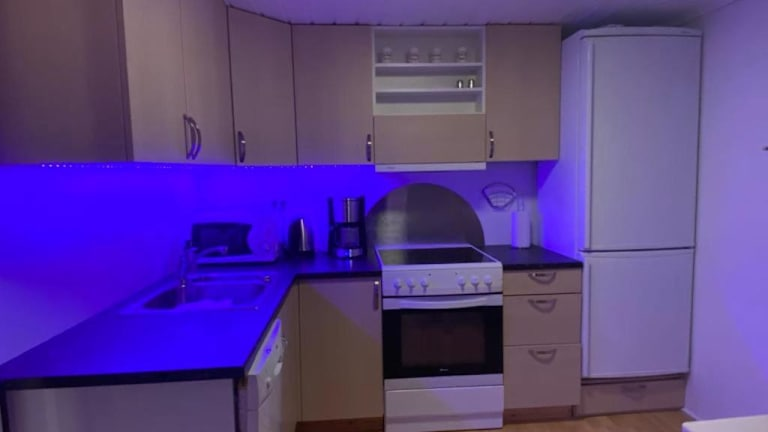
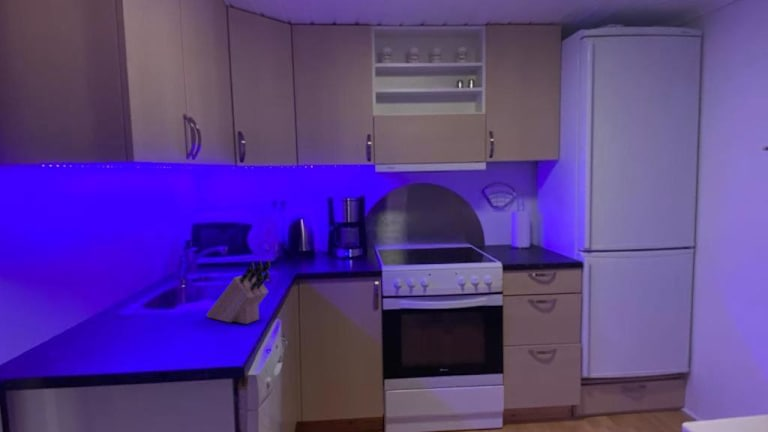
+ knife block [205,260,272,325]
